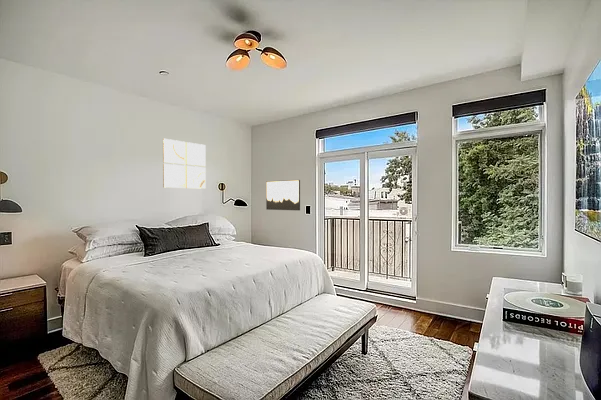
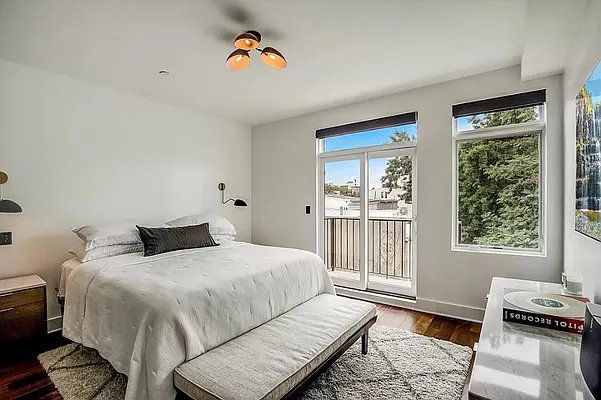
- wall art [265,179,301,211]
- wall art [162,138,207,190]
